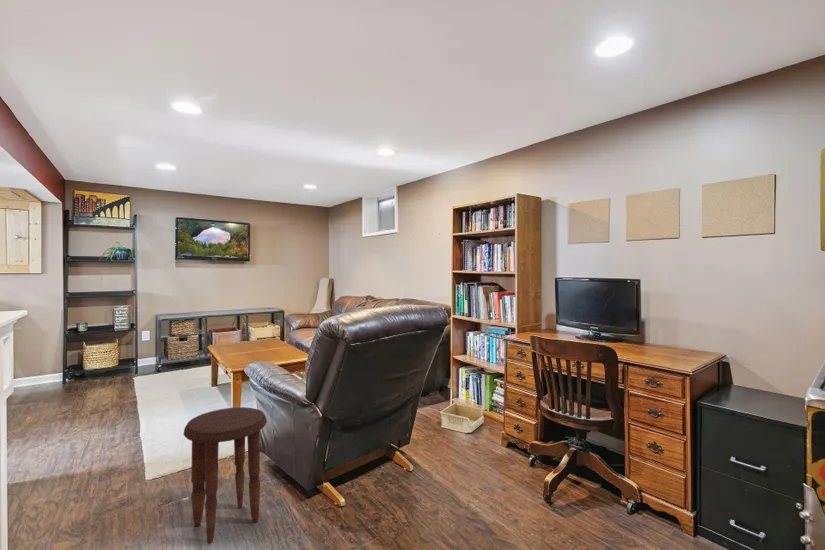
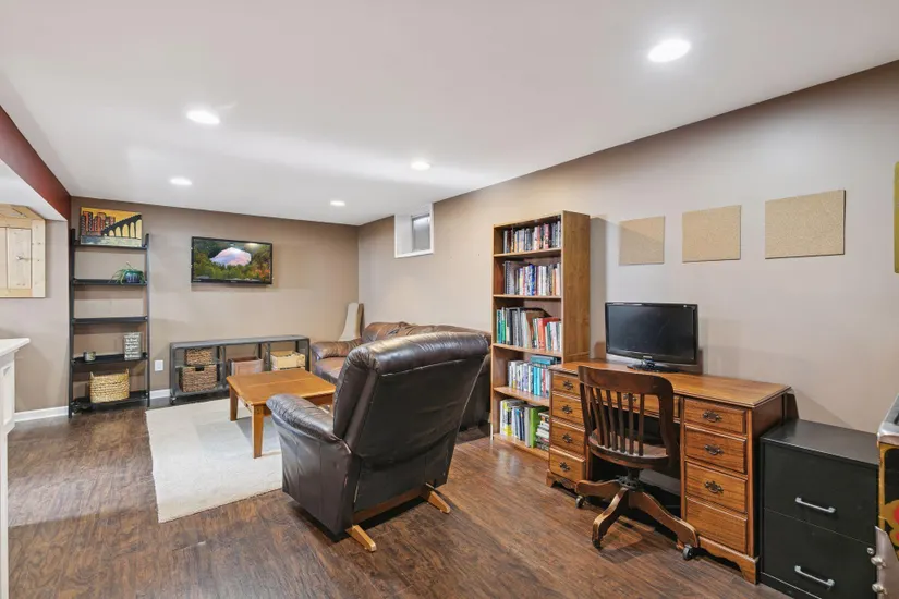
- side table [183,406,268,544]
- storage bin [439,401,485,434]
